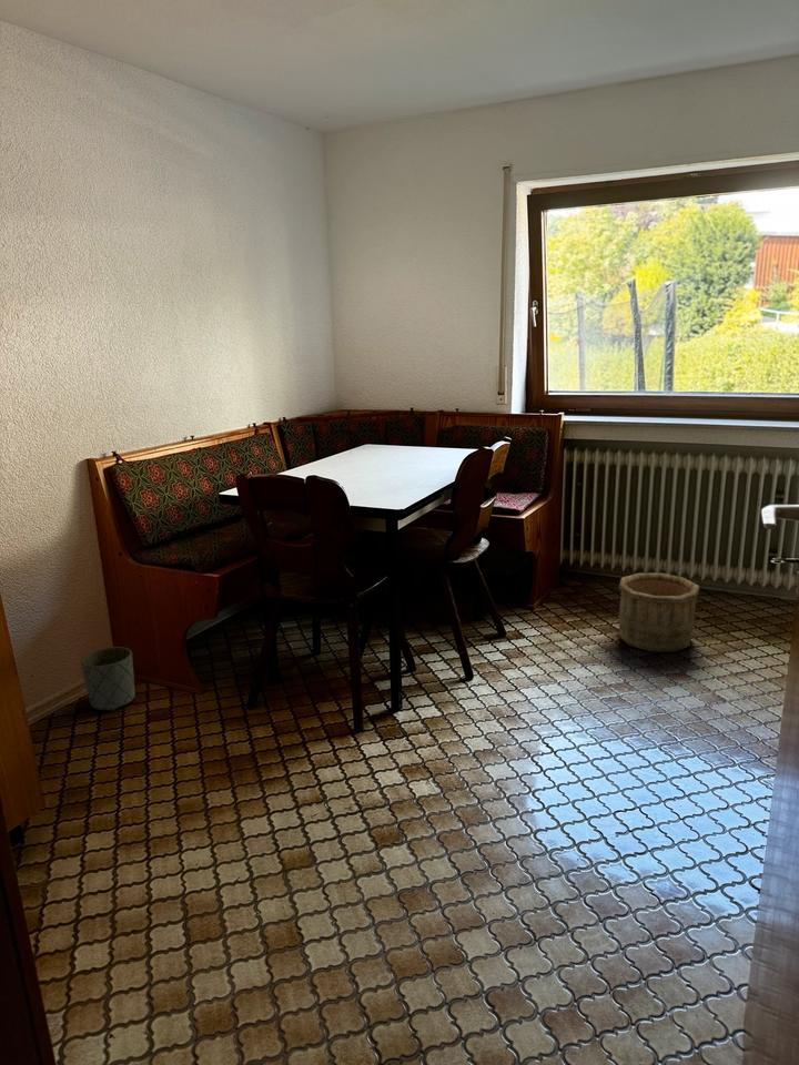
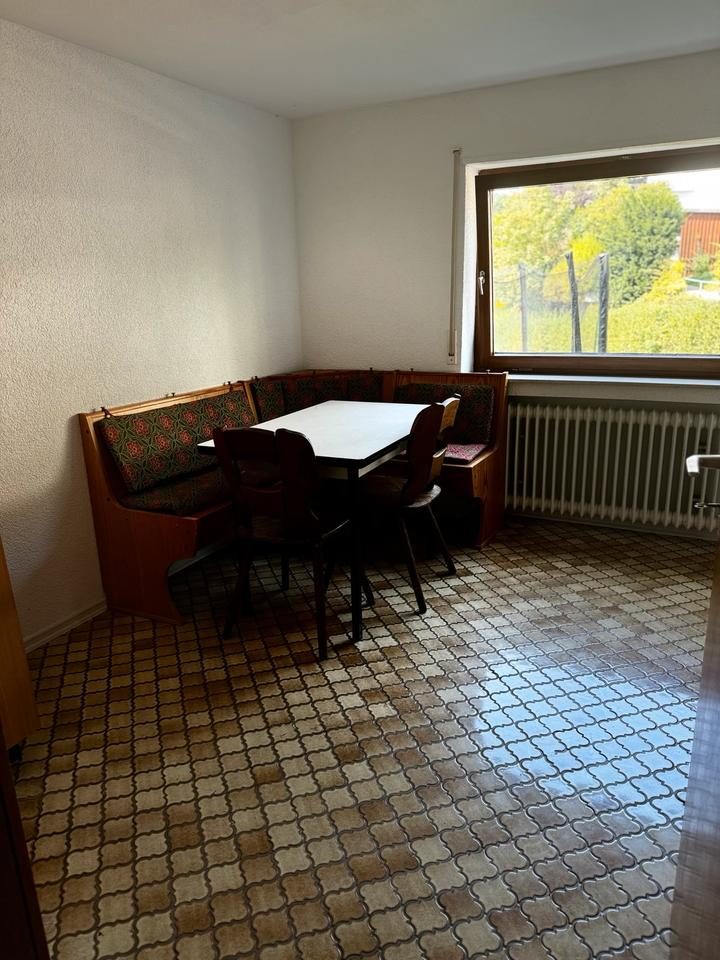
- wooden bucket [618,571,700,653]
- planter [80,646,136,712]
